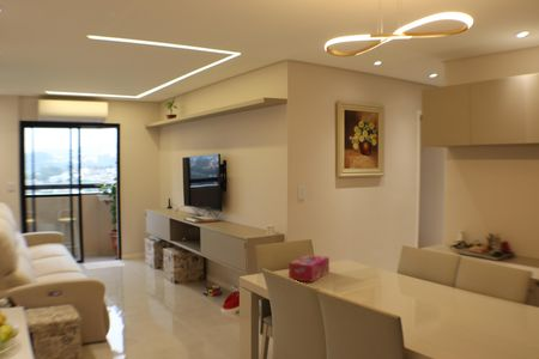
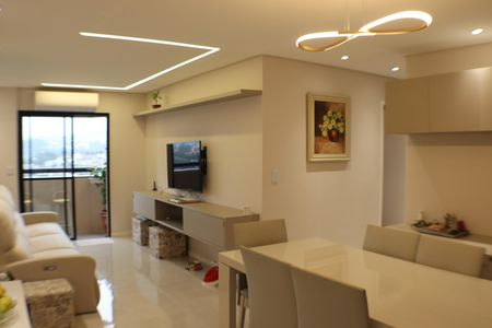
- tissue box [287,254,331,284]
